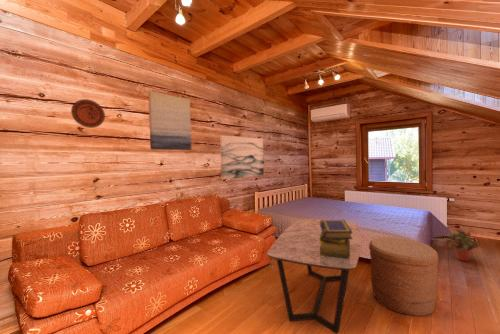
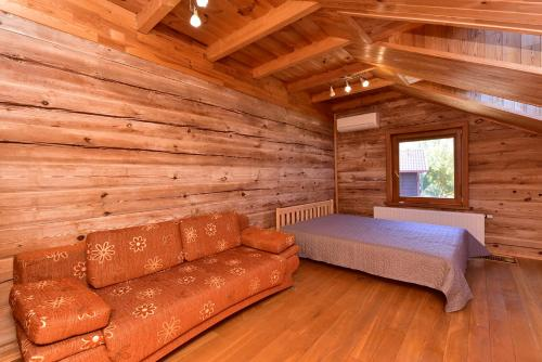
- coffee table [266,217,362,334]
- basket [368,236,439,317]
- wall art [219,134,265,181]
- stack of books [320,219,352,259]
- potted plant [443,227,481,262]
- wall art [147,90,192,151]
- decorative plate [70,98,106,129]
